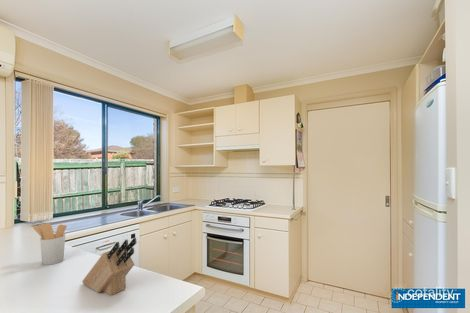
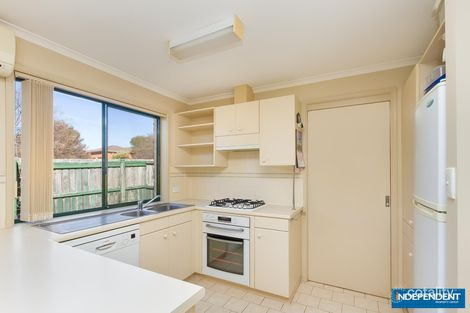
- knife block [81,237,137,297]
- utensil holder [32,222,68,266]
